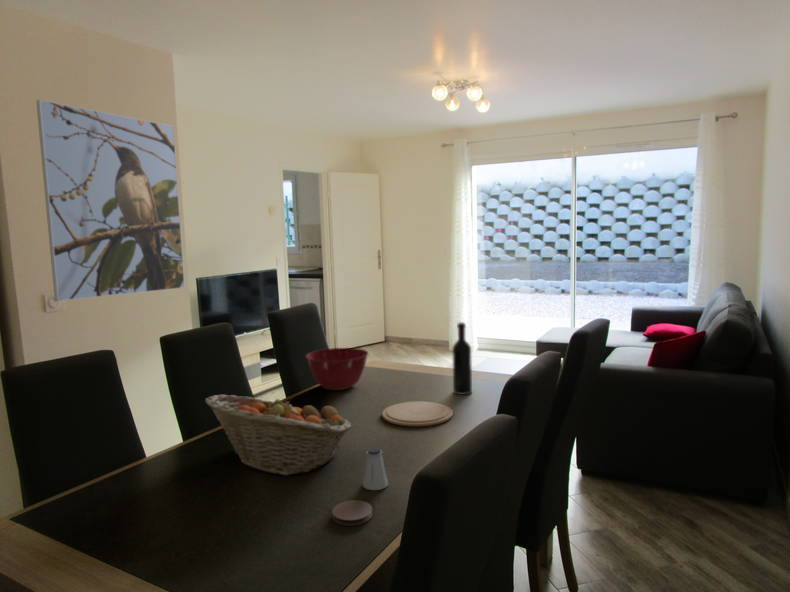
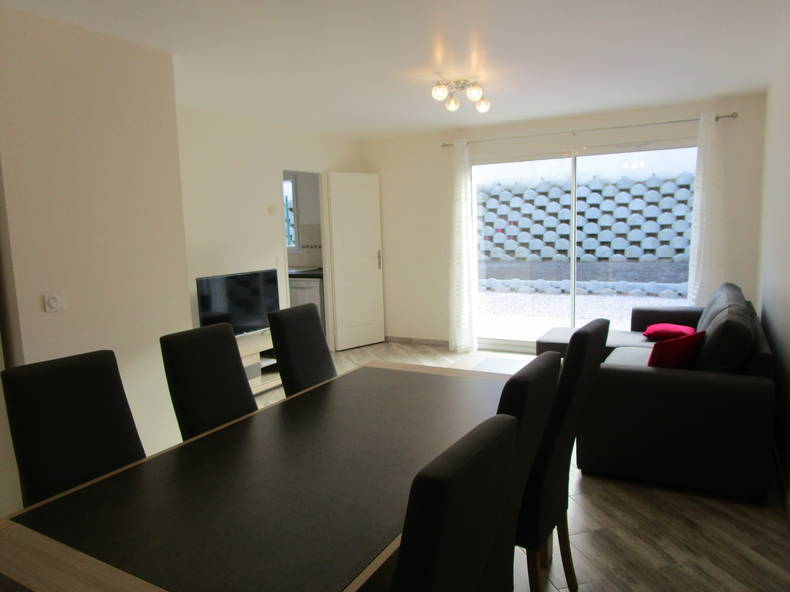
- wine bottle [451,321,473,396]
- coaster [331,499,373,527]
- mixing bowl [305,347,369,391]
- fruit basket [204,394,352,477]
- plate [381,400,454,427]
- saltshaker [362,446,389,491]
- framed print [35,99,186,302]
